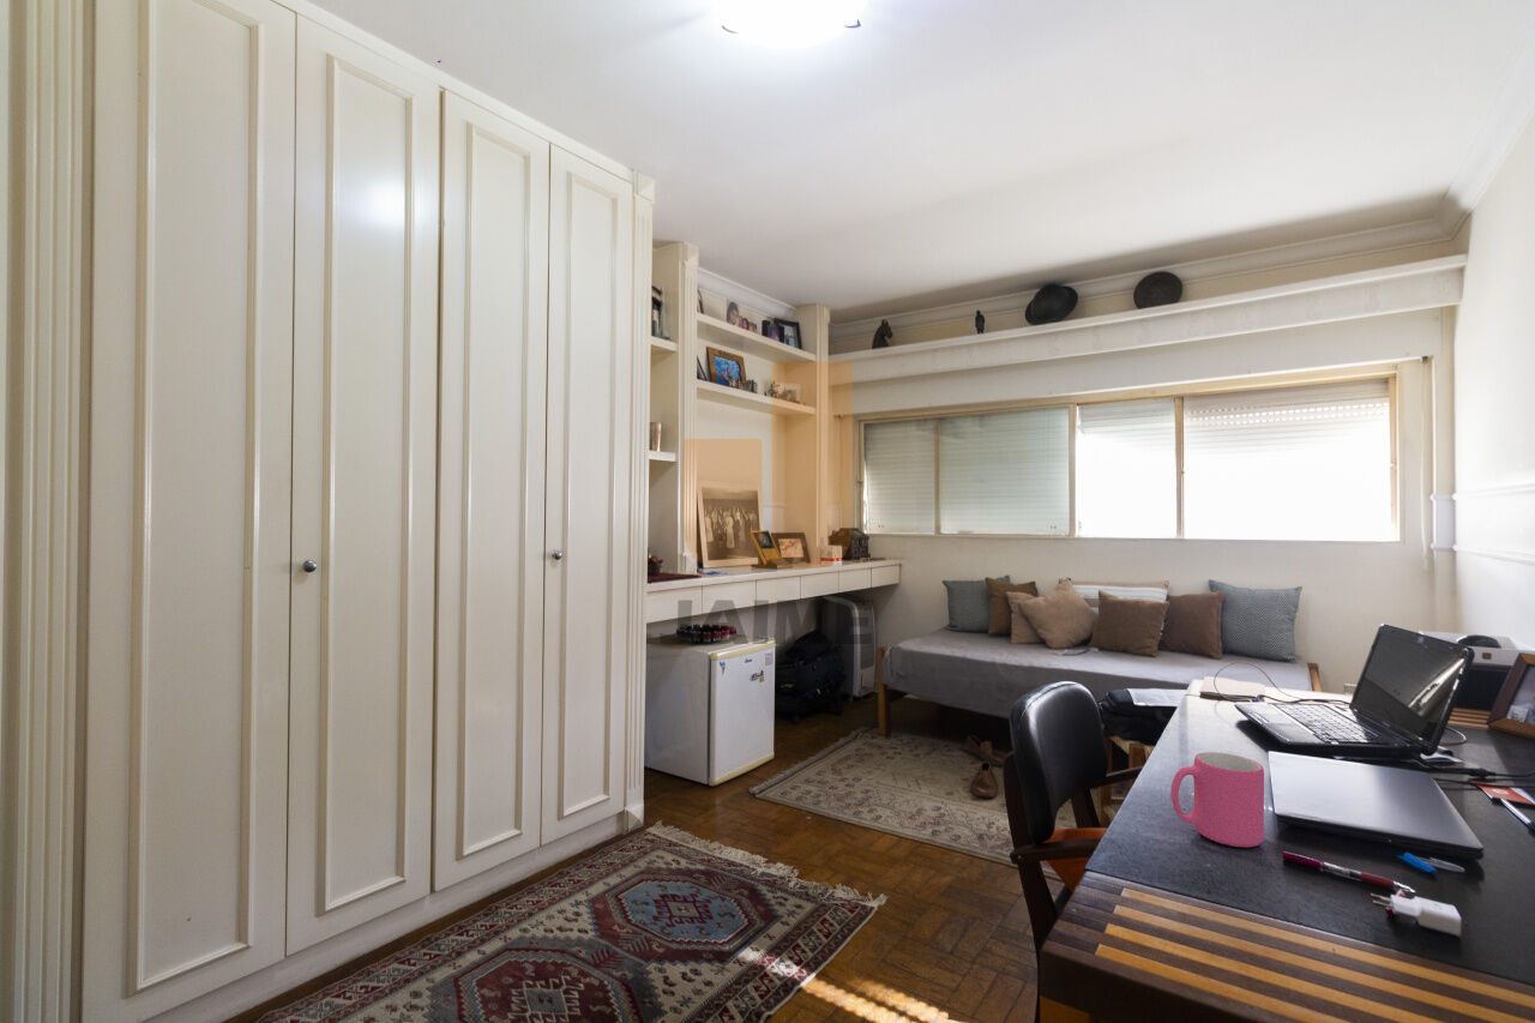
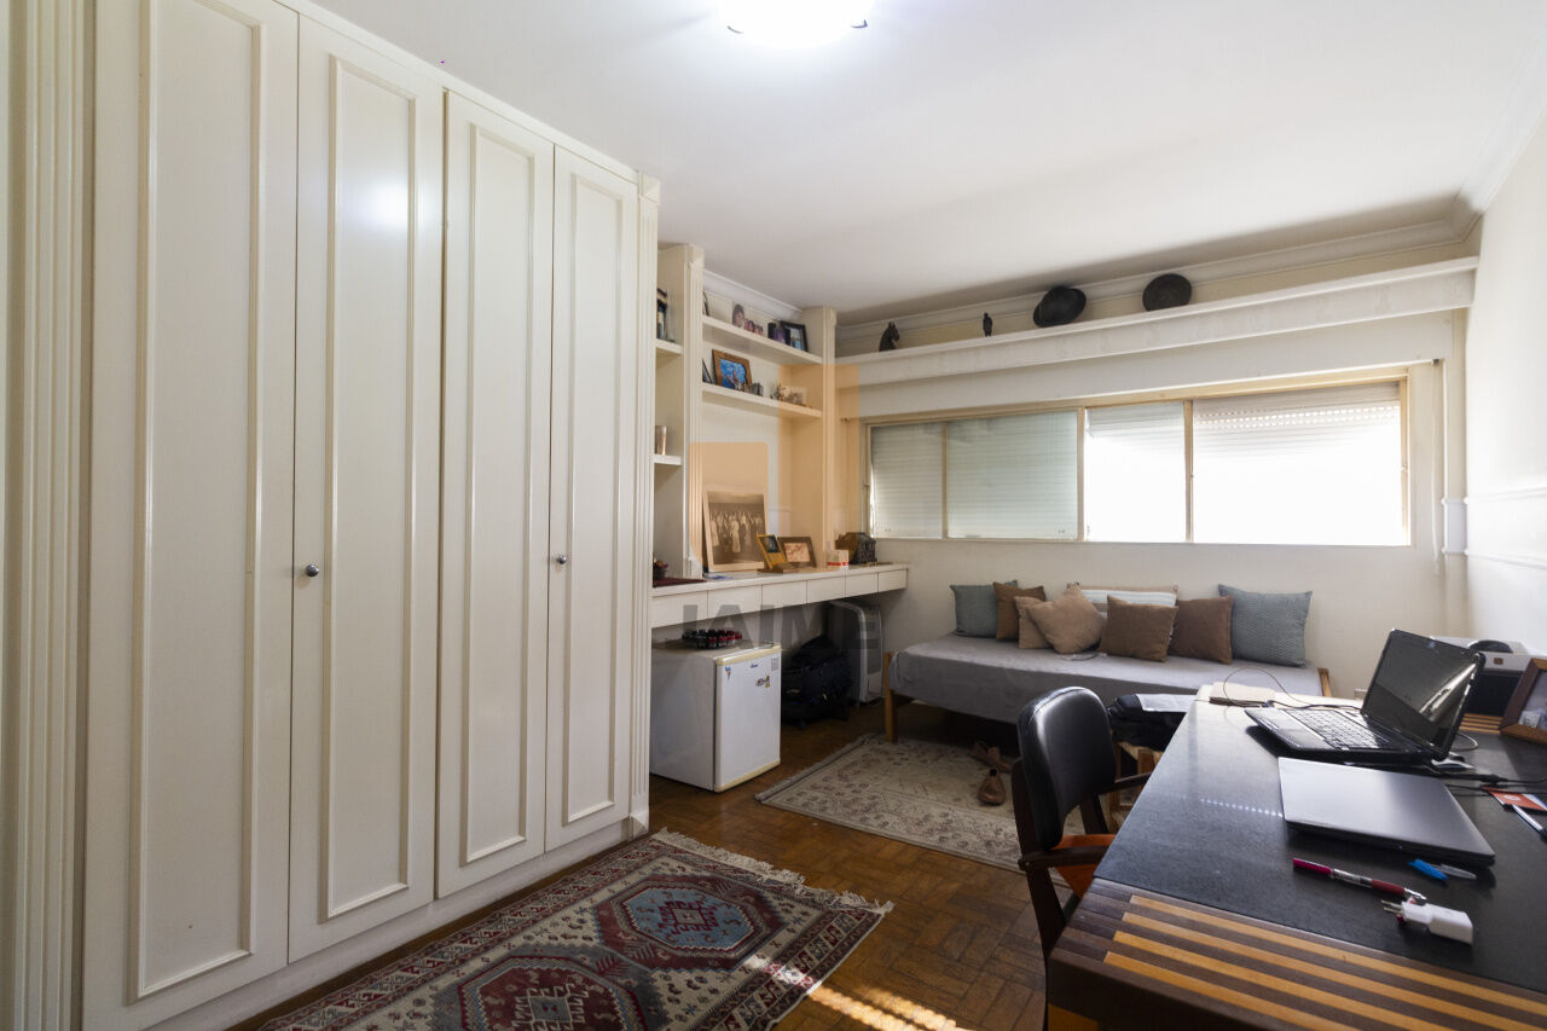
- mug [1169,751,1265,848]
